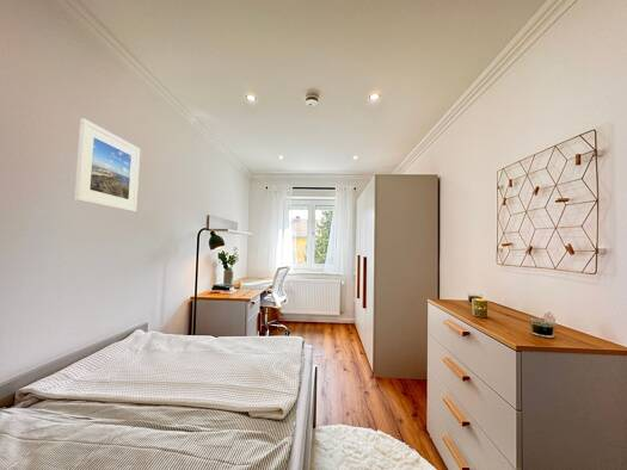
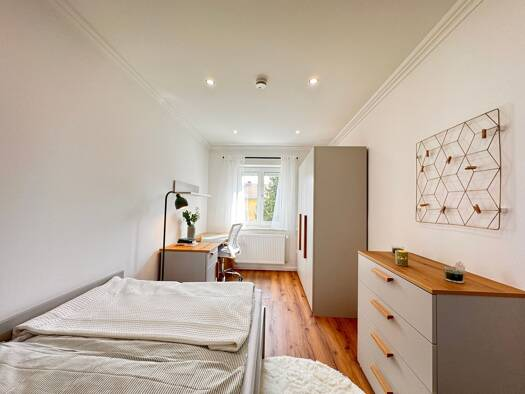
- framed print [73,118,141,214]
